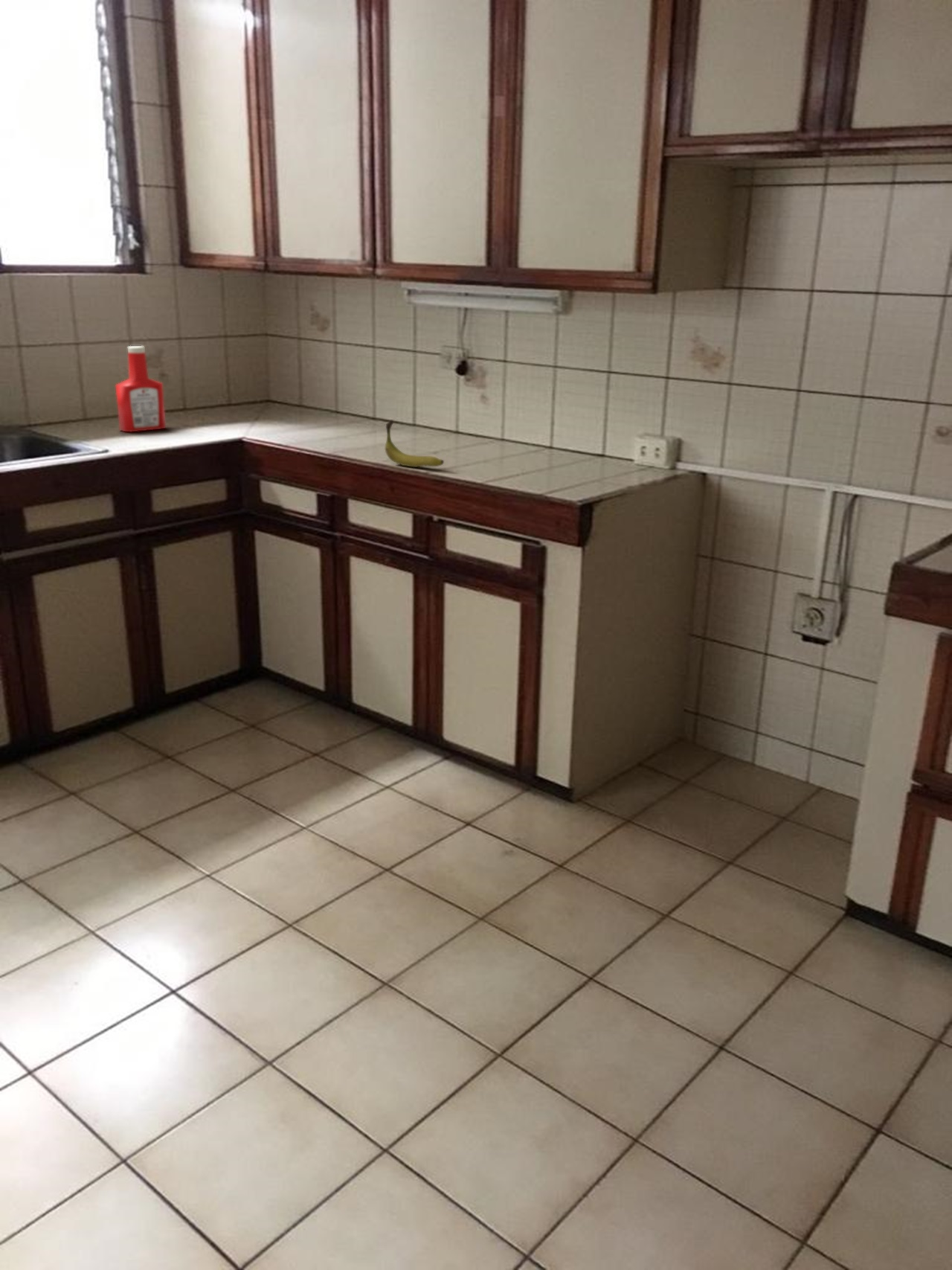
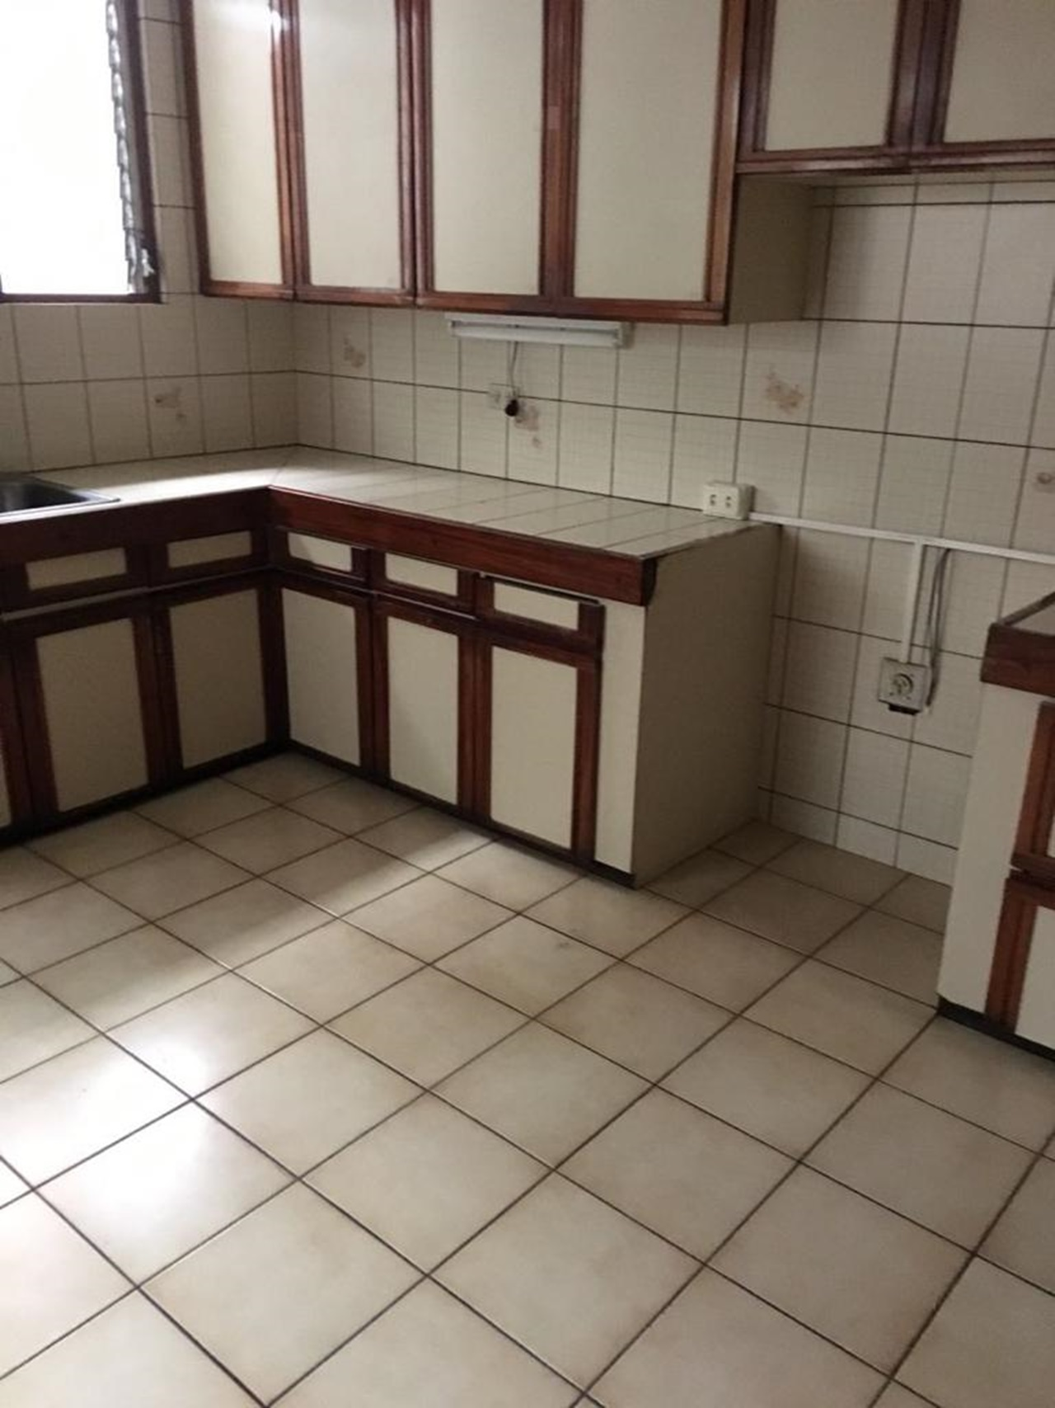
- soap bottle [115,345,167,432]
- banana [385,420,445,468]
